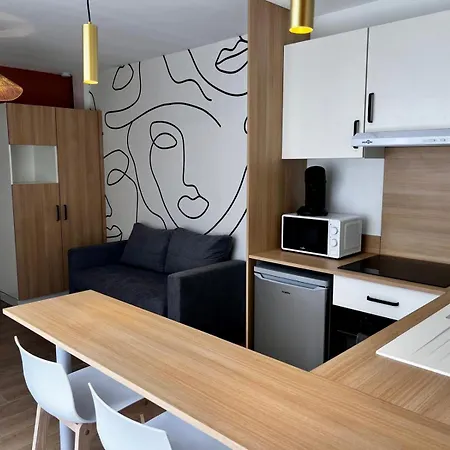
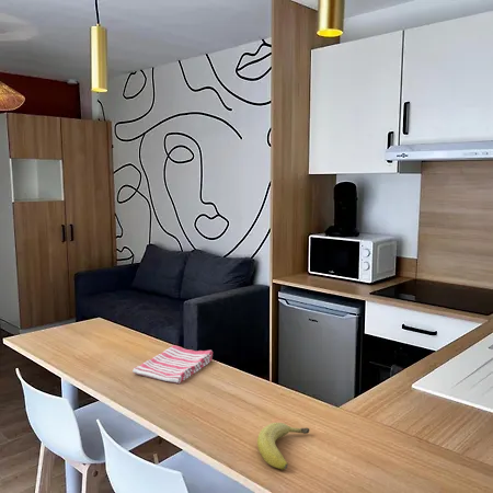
+ fruit [256,422,310,470]
+ dish towel [131,344,214,385]
